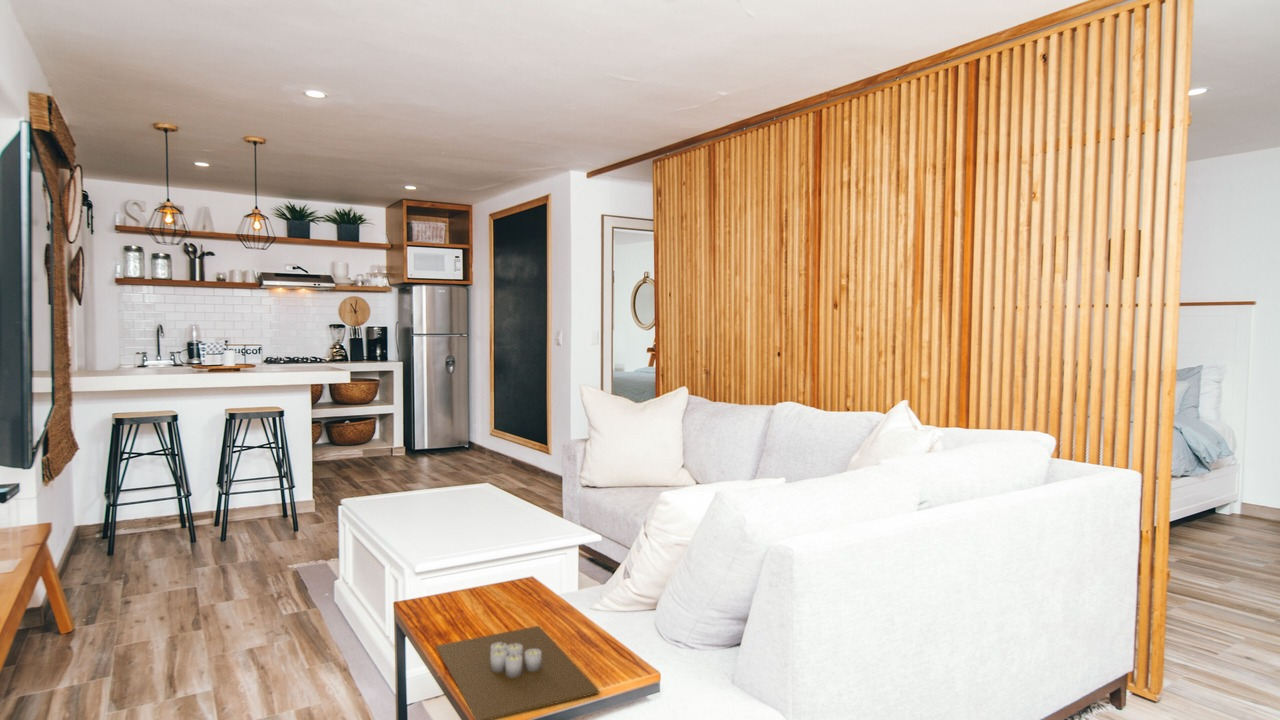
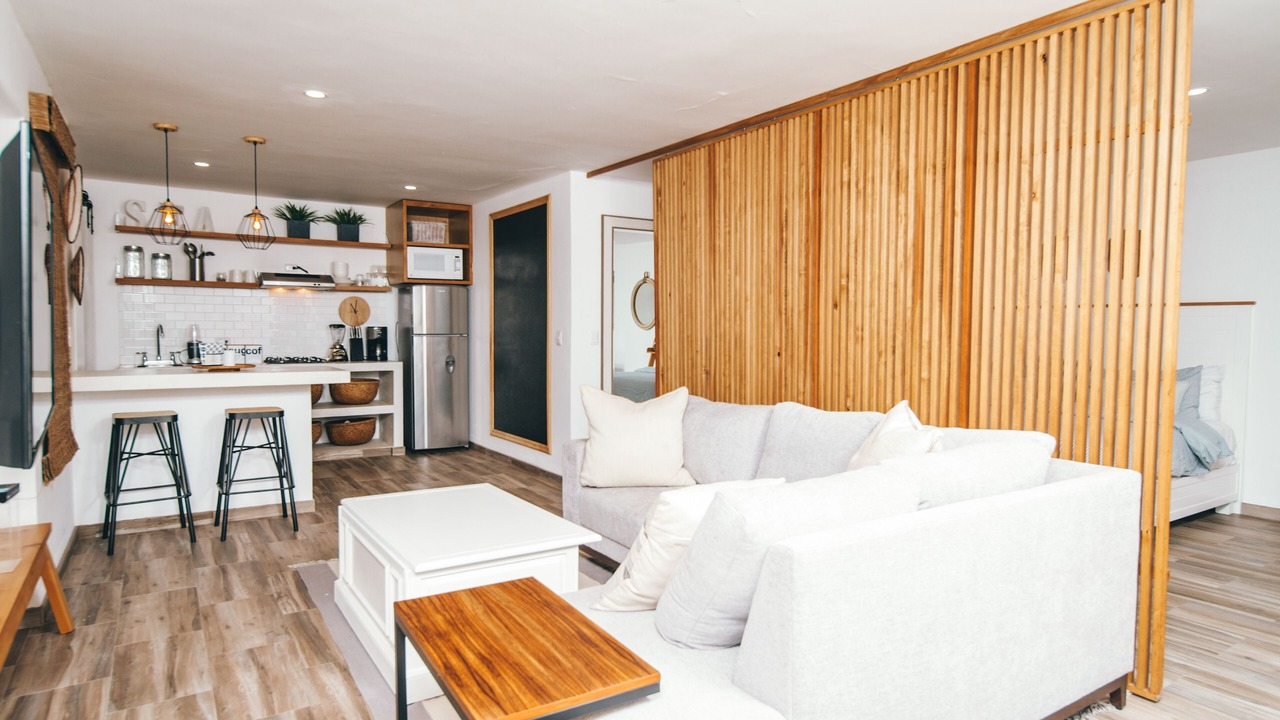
- candle [435,625,600,720]
